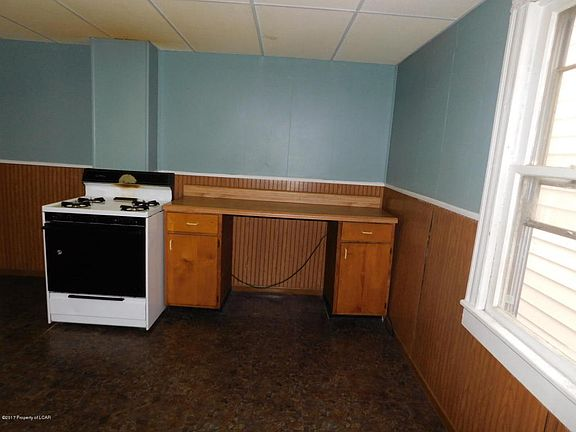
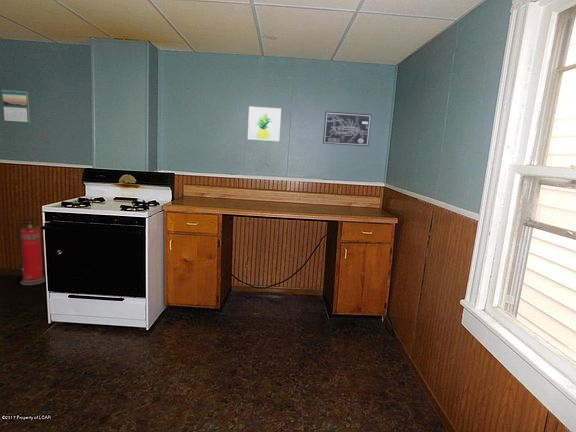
+ fire extinguisher [17,218,46,286]
+ wall art [247,106,282,142]
+ wall art [322,110,373,147]
+ calendar [0,89,31,125]
